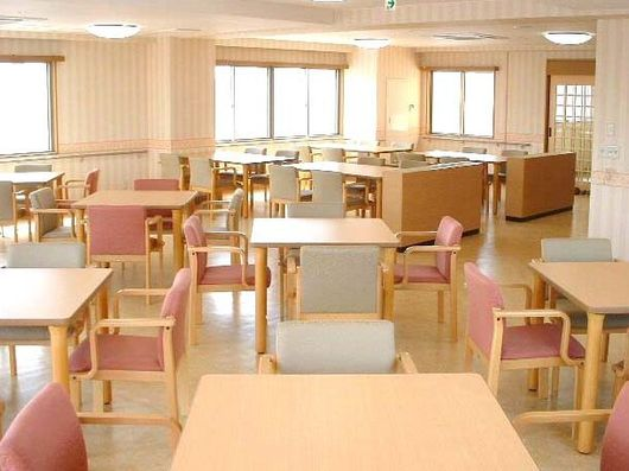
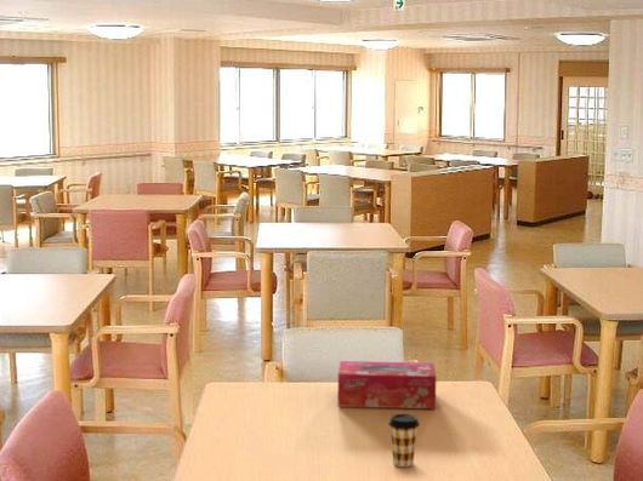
+ tissue box [337,360,437,410]
+ coffee cup [387,413,421,468]
